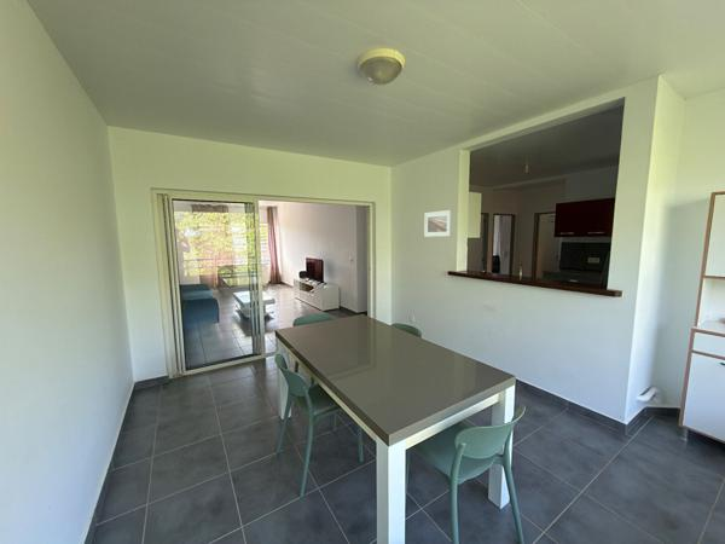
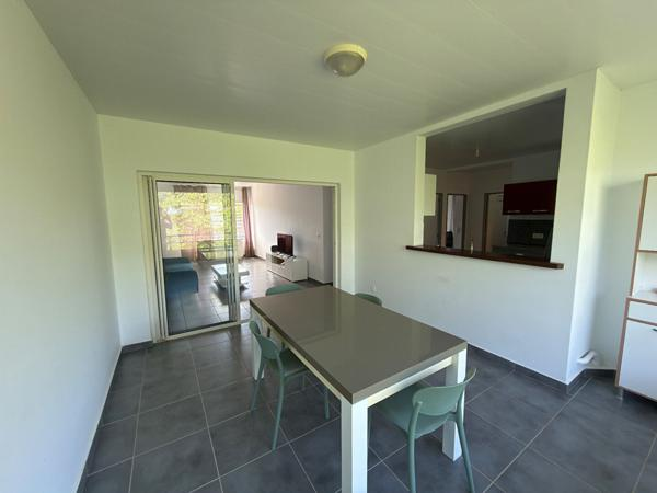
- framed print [423,209,453,238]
